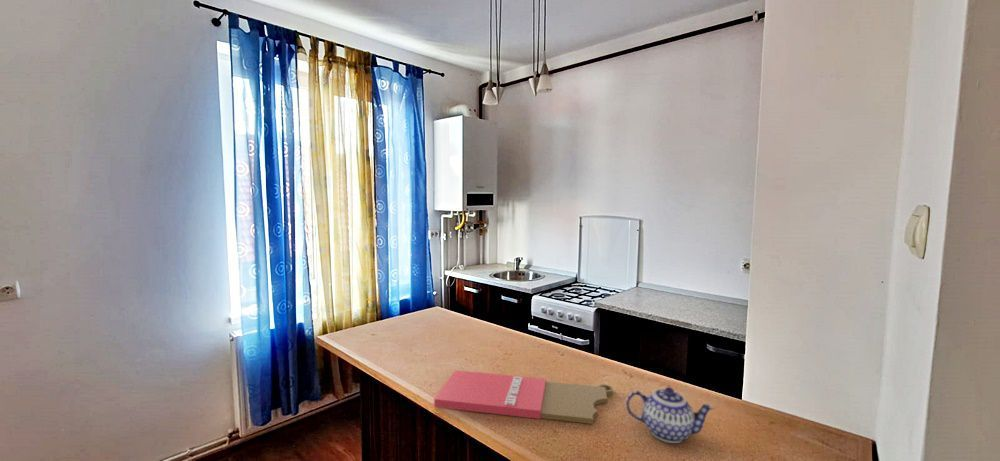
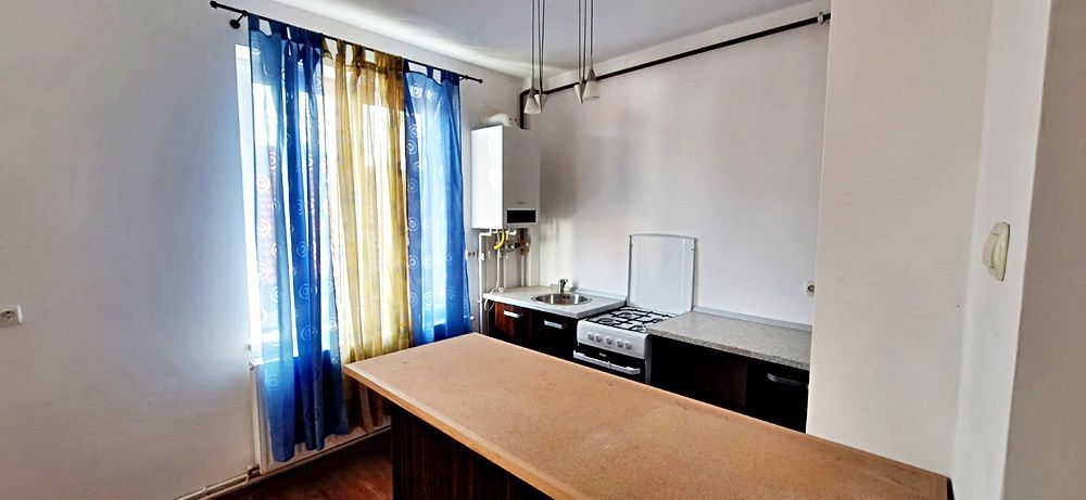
- cutting board [433,369,614,425]
- teapot [625,386,715,444]
